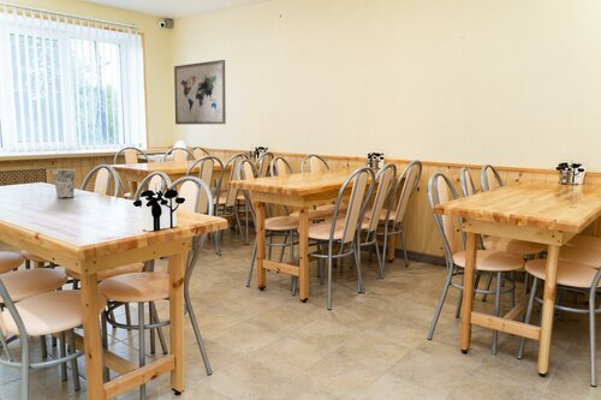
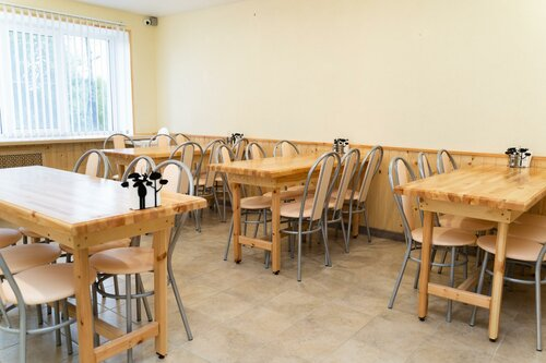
- cup [52,168,77,199]
- wall art [173,59,227,126]
